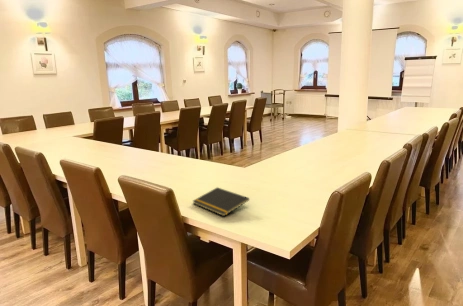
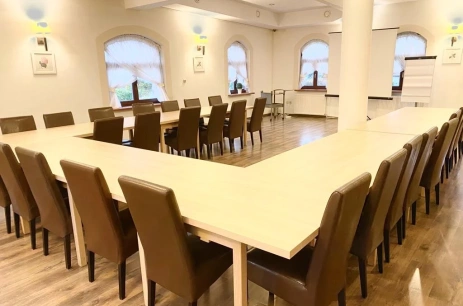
- notepad [192,186,250,217]
